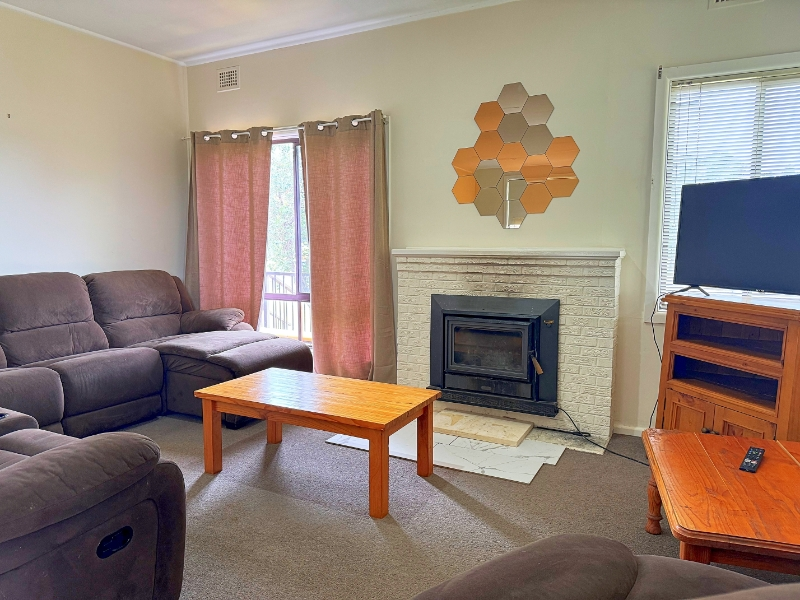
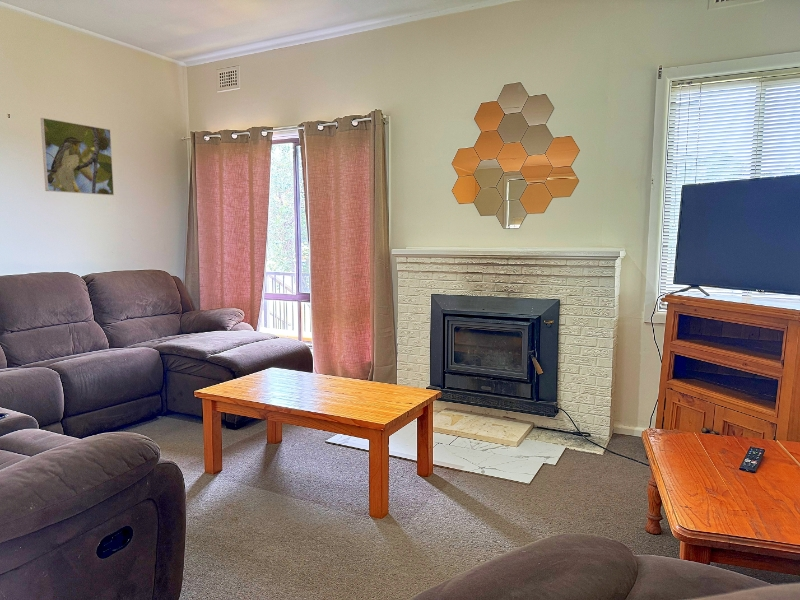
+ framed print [40,117,115,196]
